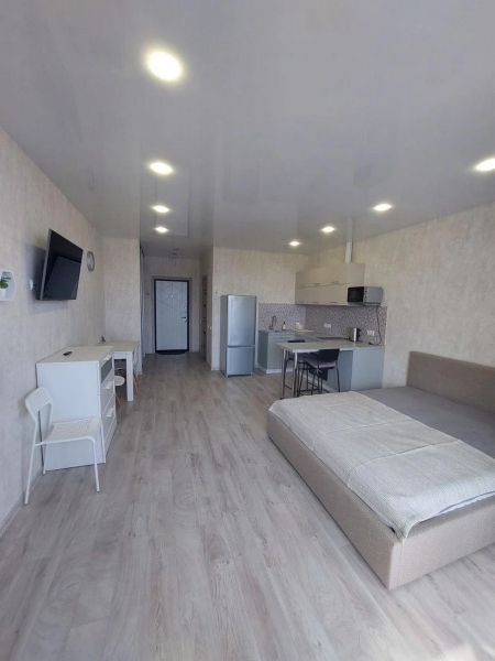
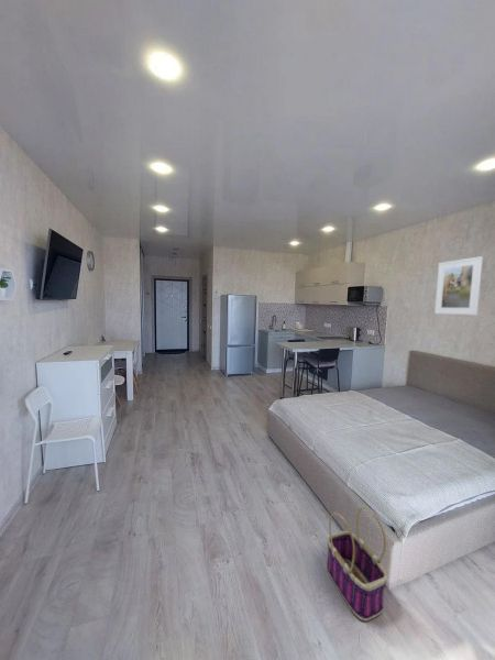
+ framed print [433,255,484,316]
+ basket [326,506,388,622]
